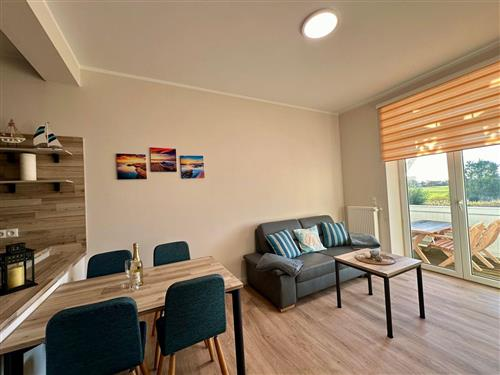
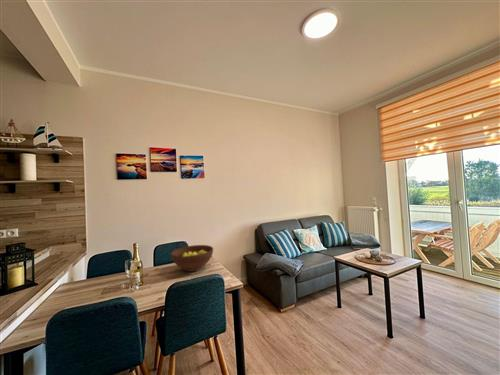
+ fruit bowl [170,244,214,273]
